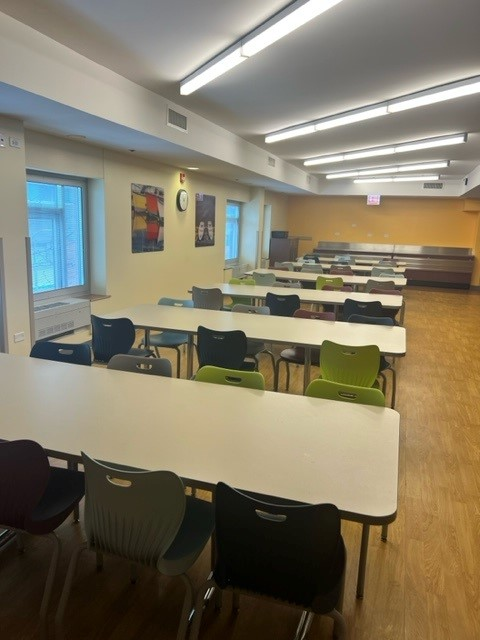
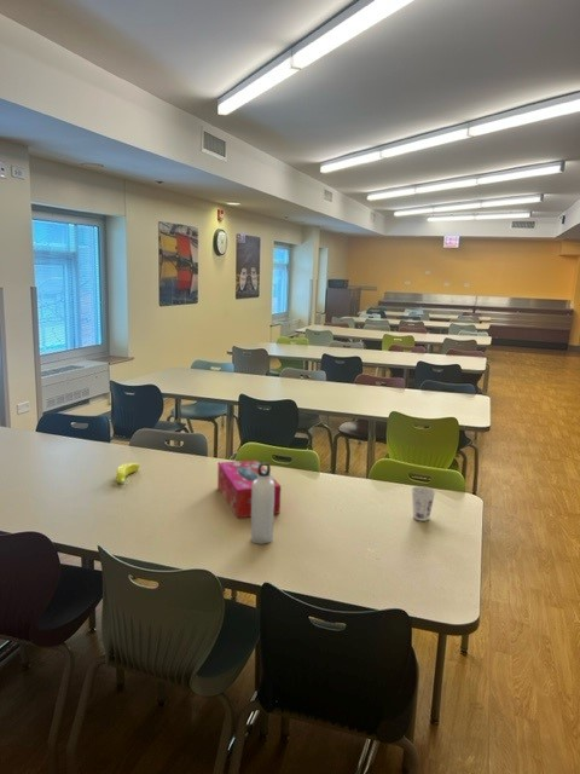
+ banana [116,462,140,485]
+ tissue box [216,458,282,519]
+ water bottle [250,462,274,545]
+ cup [411,485,436,522]
